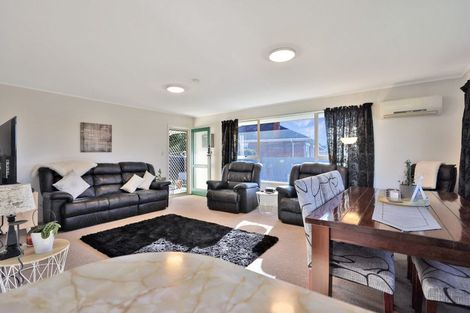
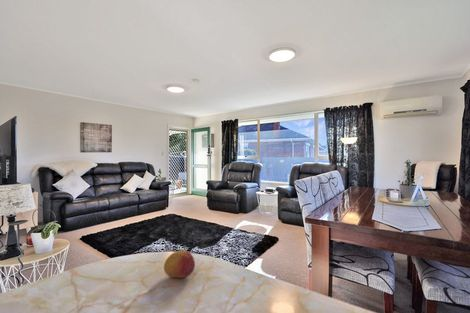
+ fruit [163,249,196,279]
